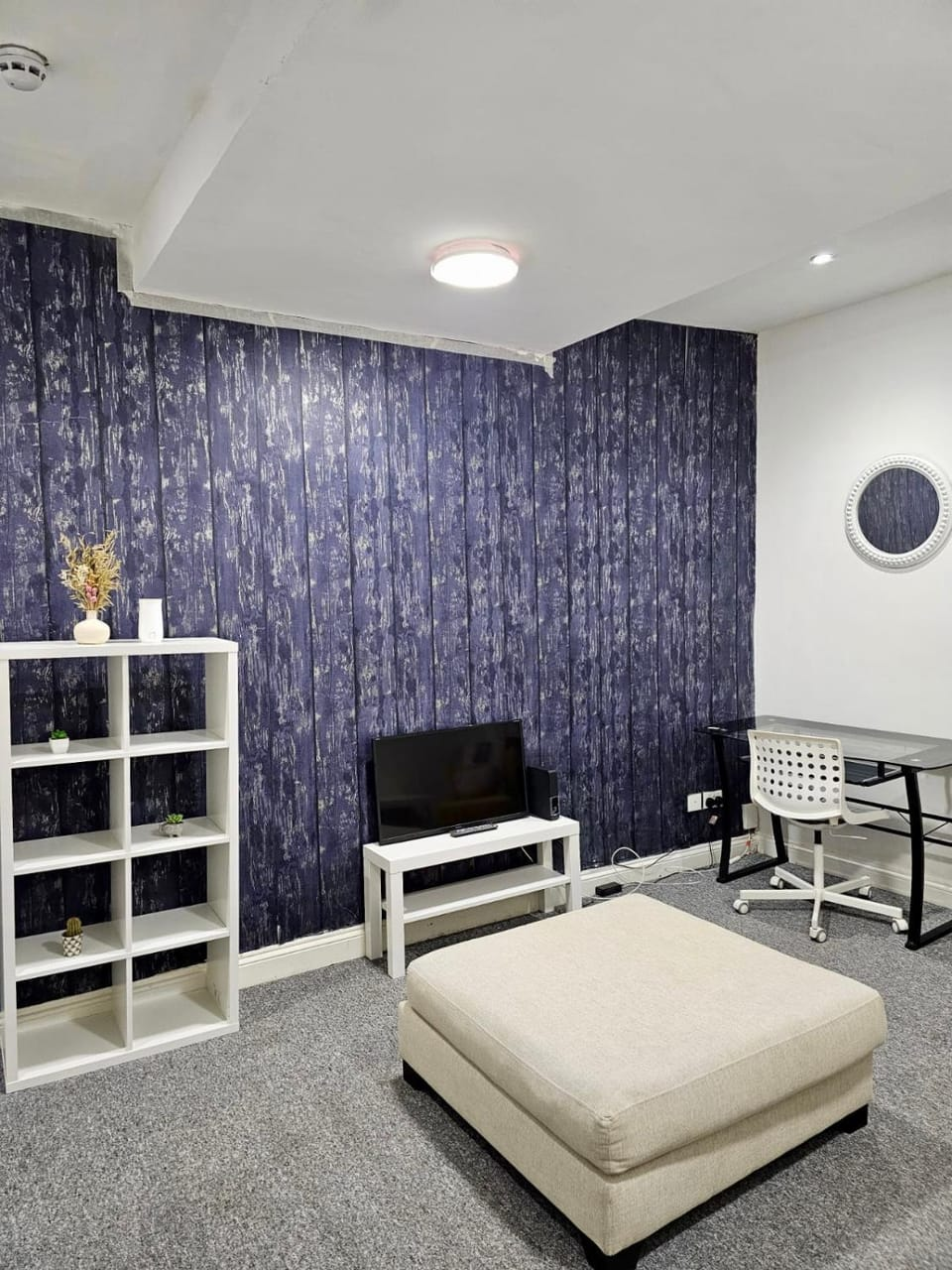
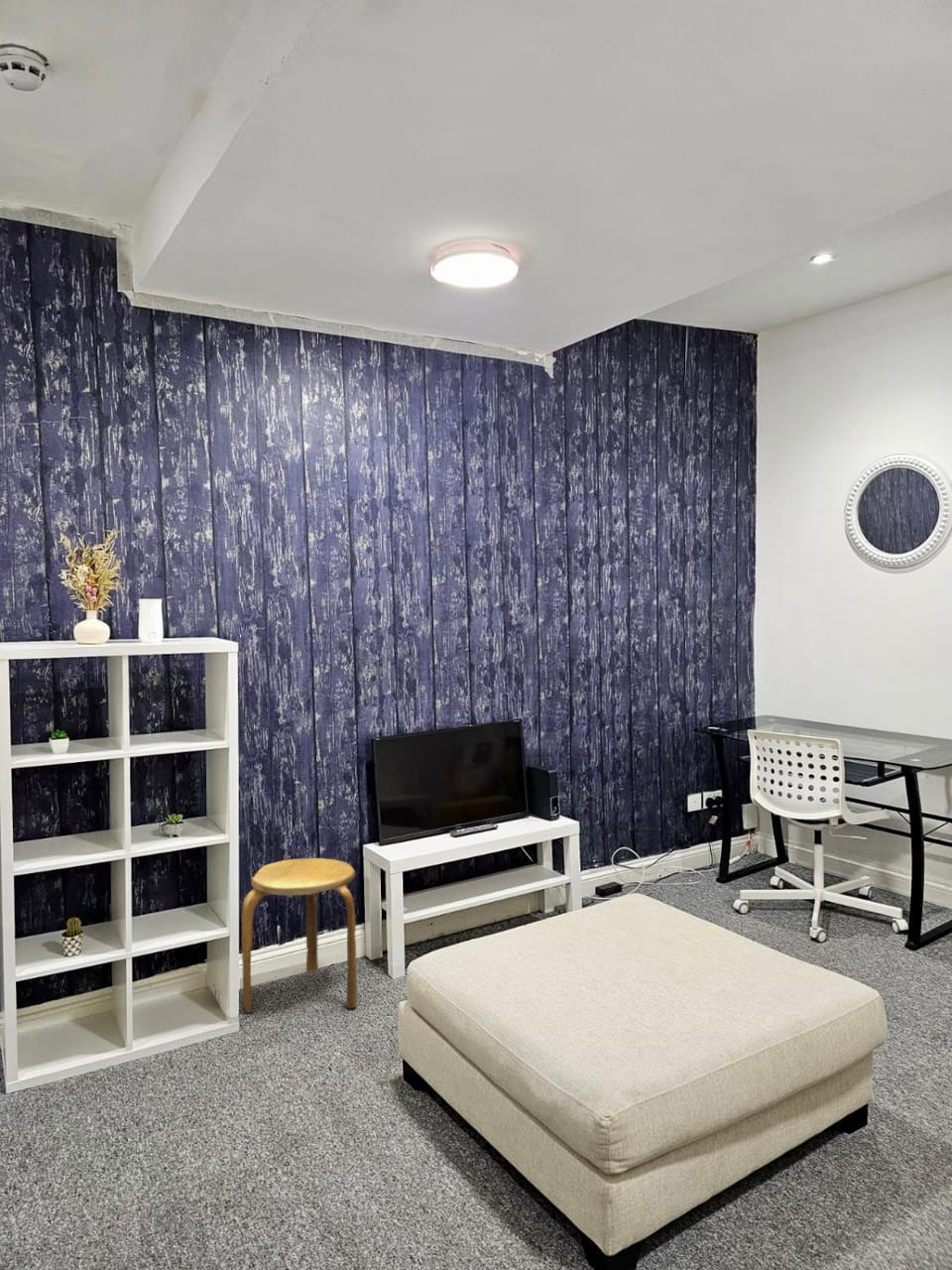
+ stool [241,857,358,1014]
